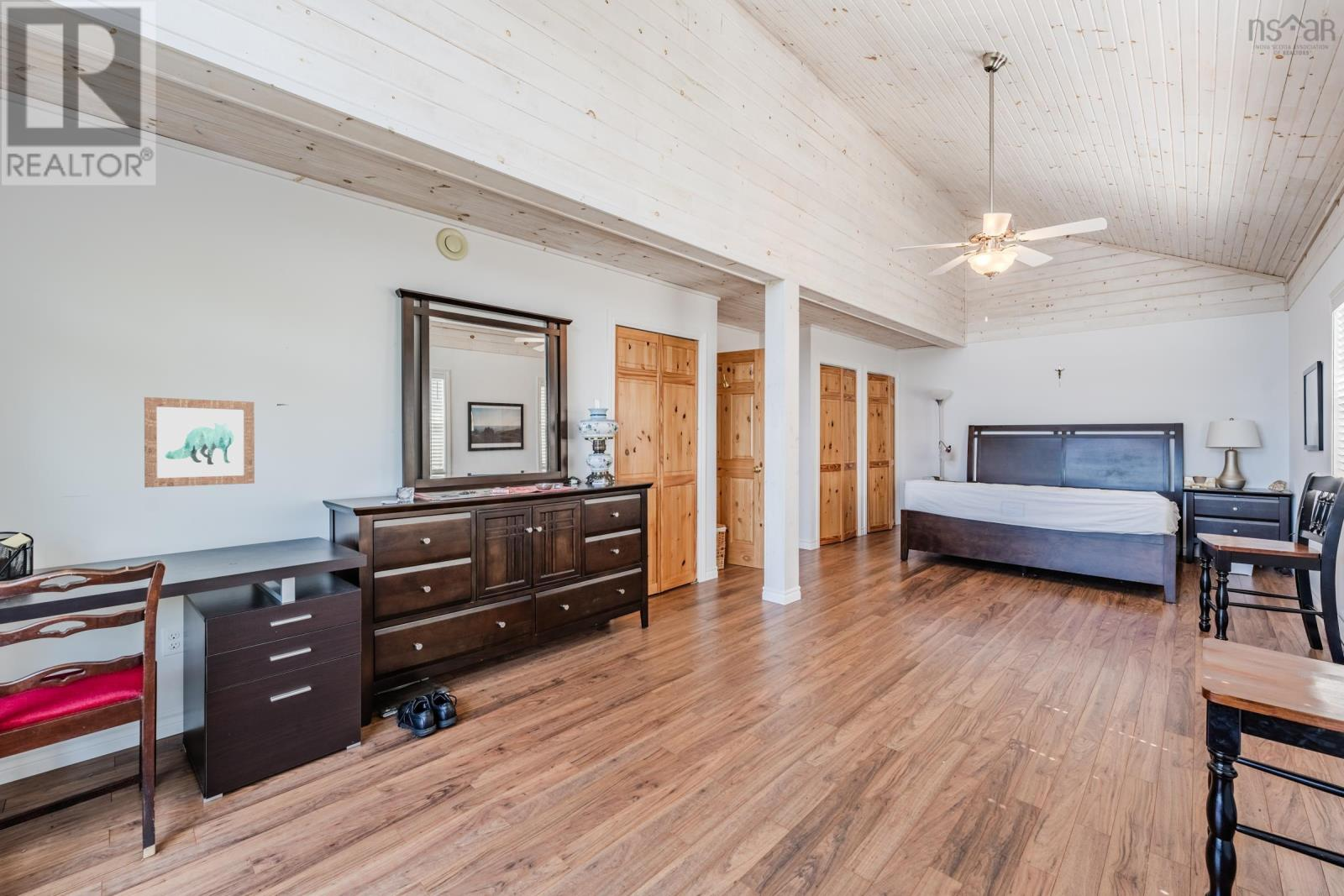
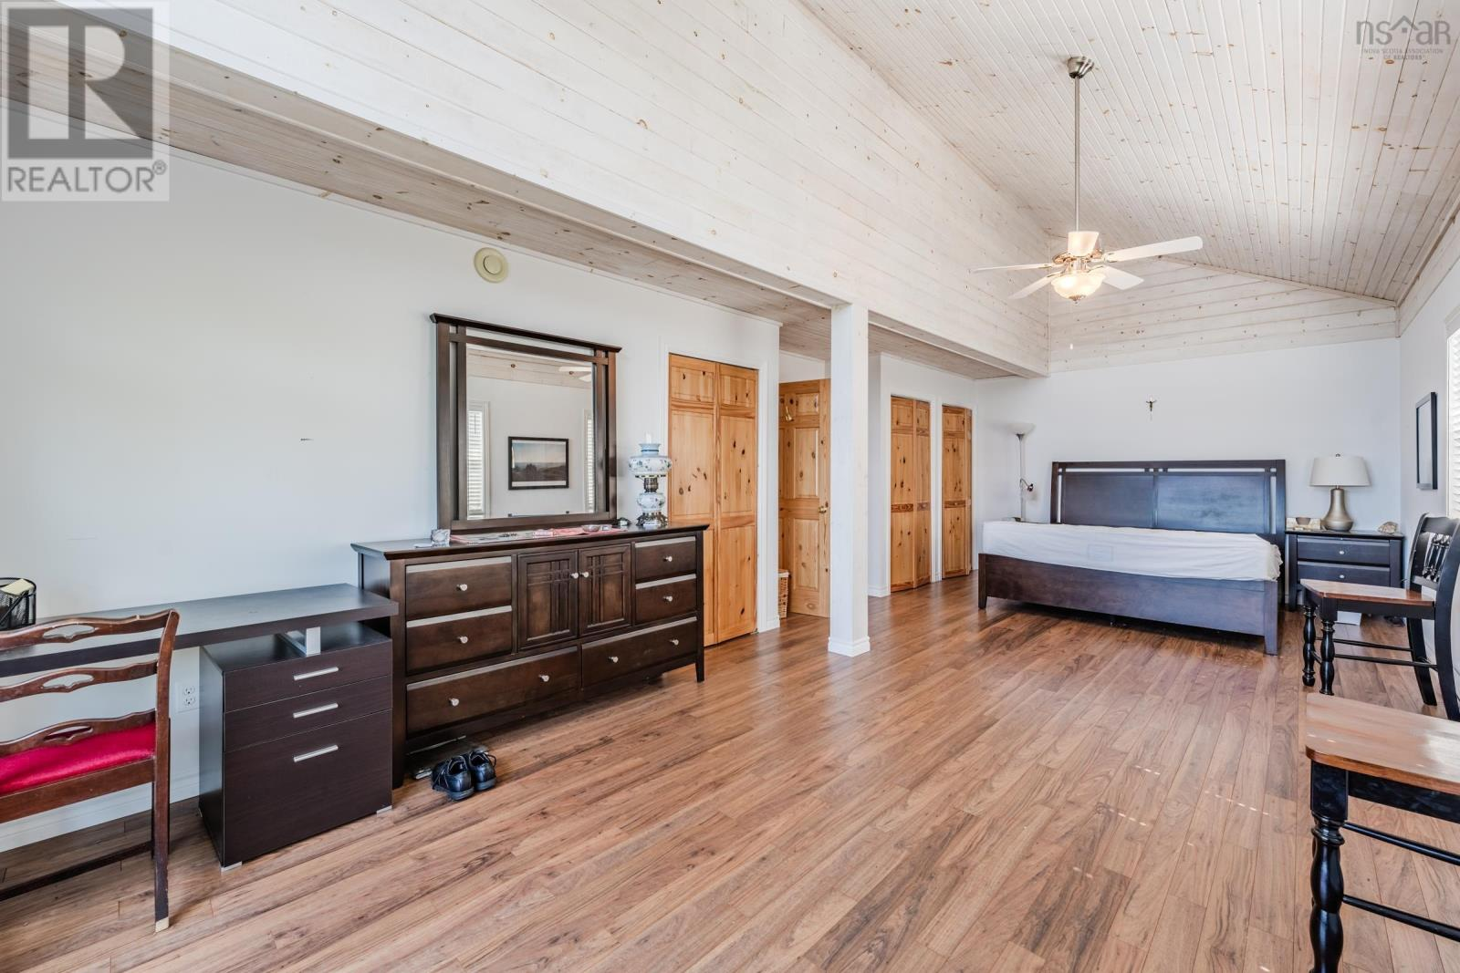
- wall art [144,396,255,489]
